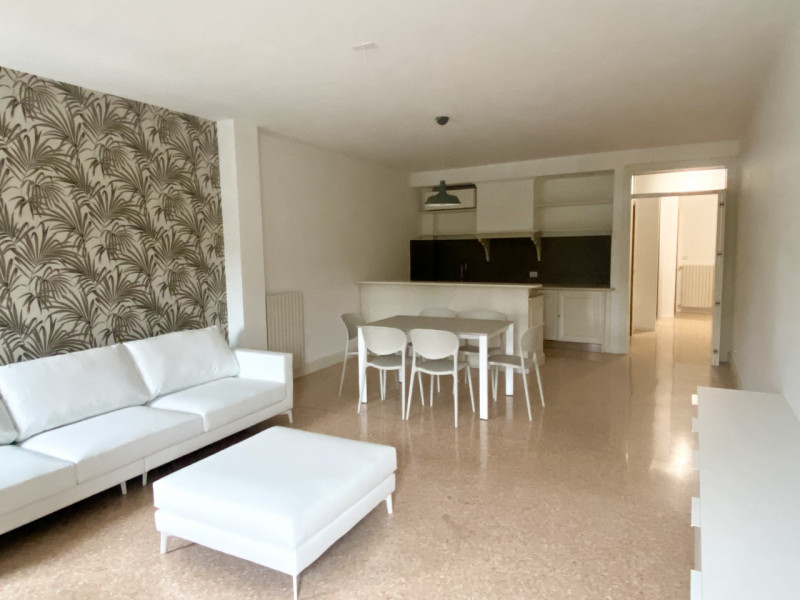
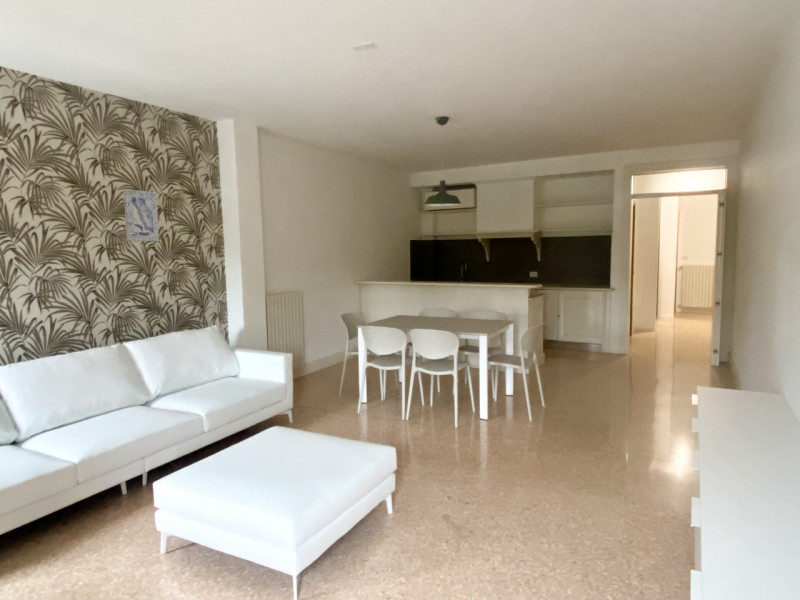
+ wall art [123,188,160,242]
